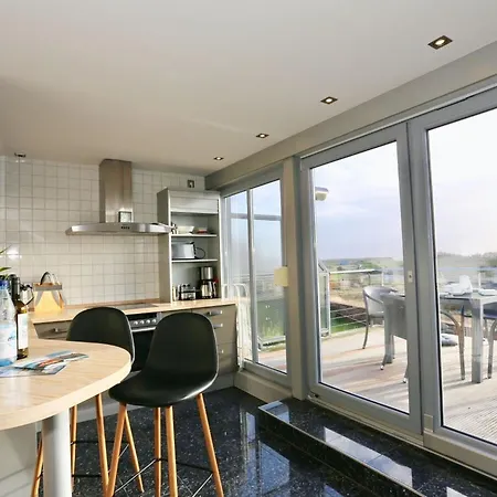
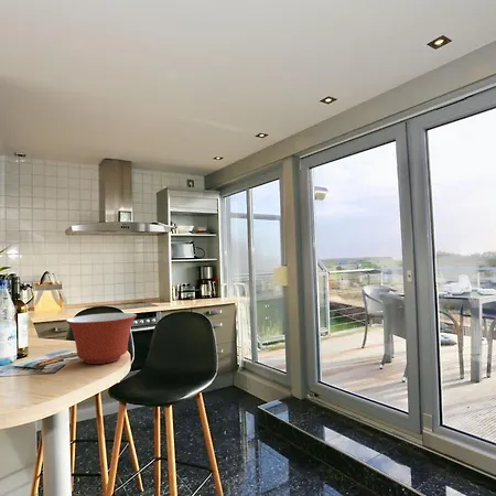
+ mixing bowl [65,312,138,365]
